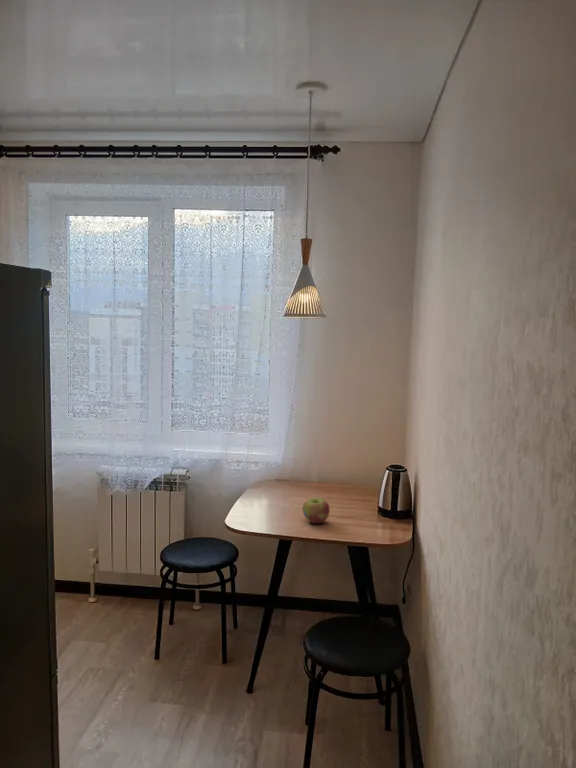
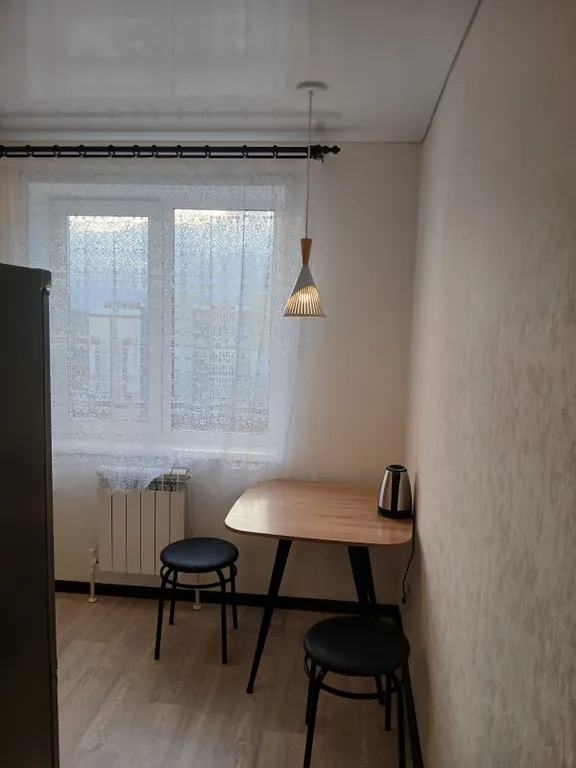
- apple [301,496,330,524]
